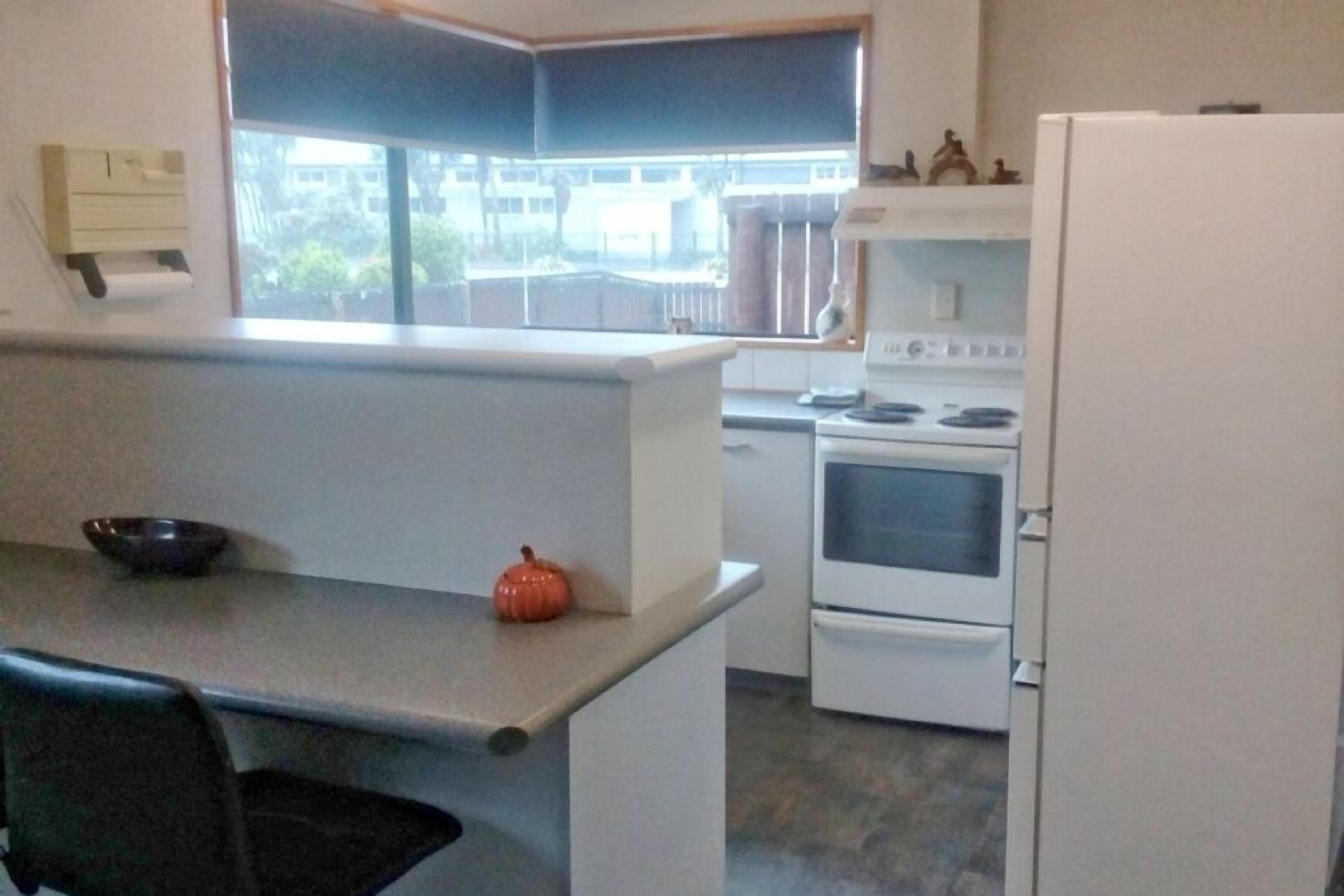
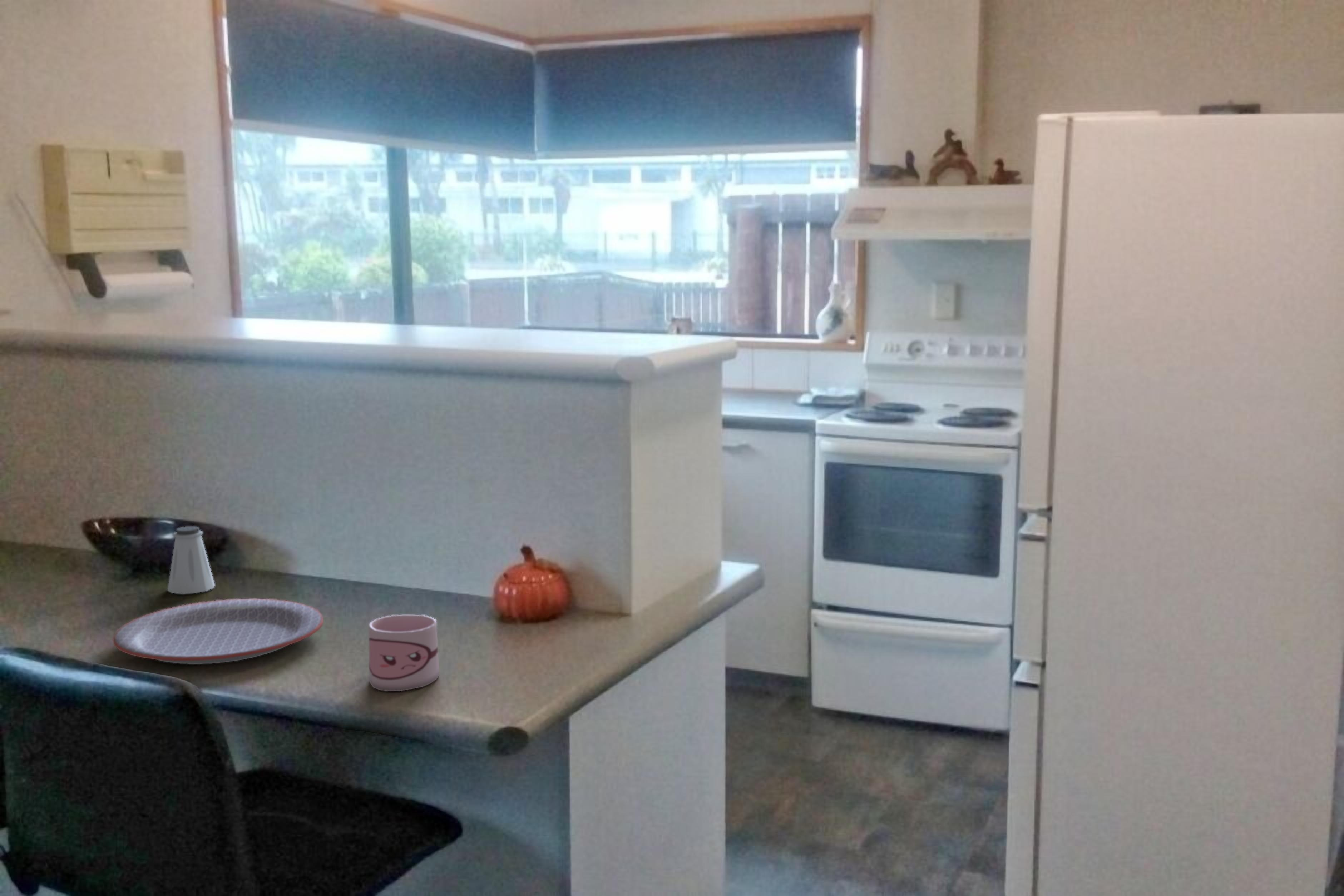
+ saltshaker [167,526,215,594]
+ plate [113,598,323,664]
+ mug [368,614,440,692]
